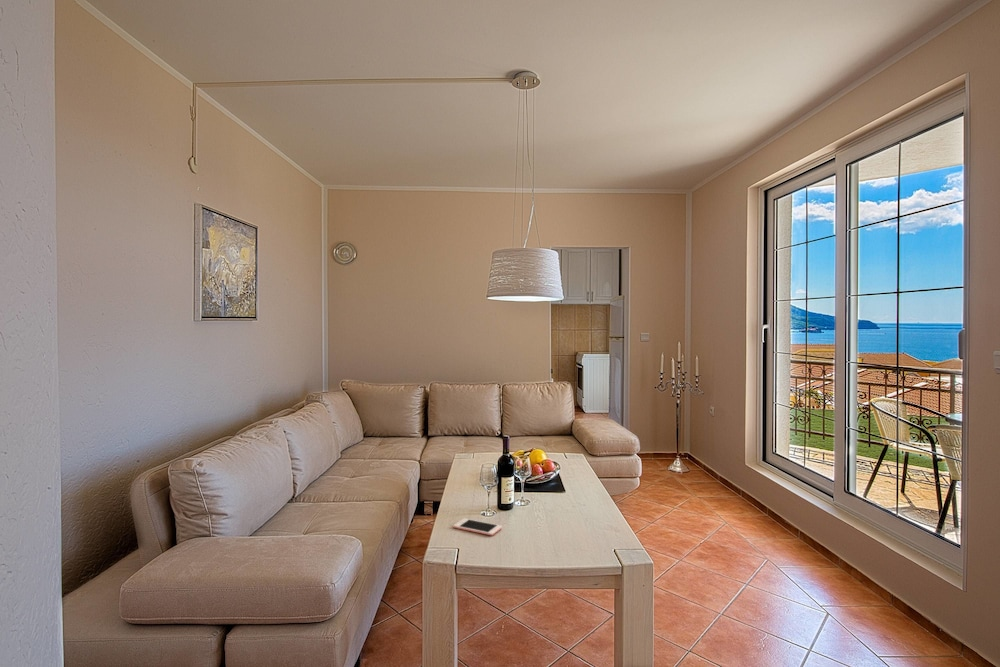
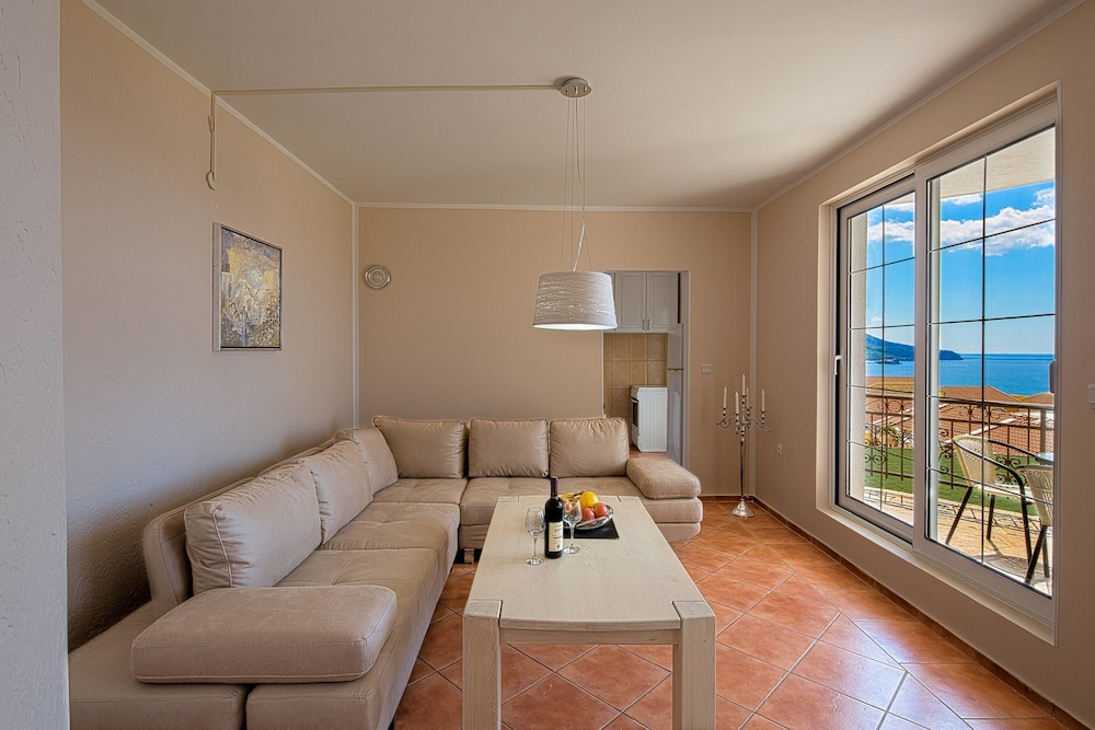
- cell phone [452,518,503,536]
